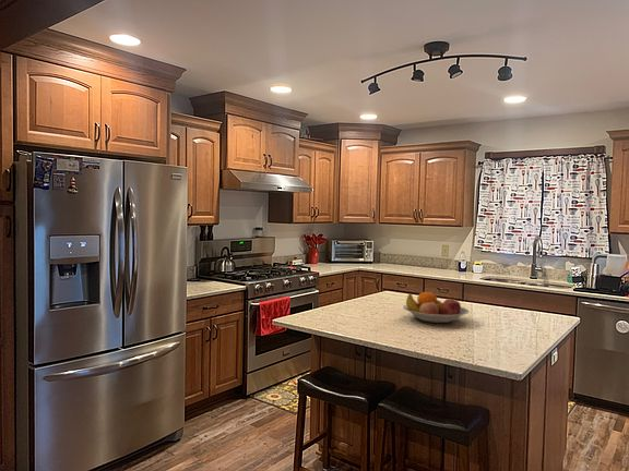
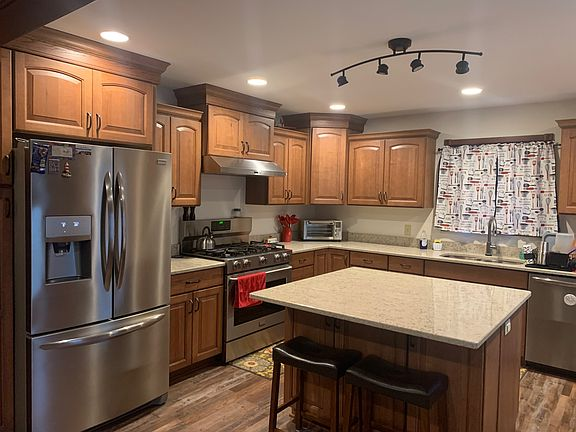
- fruit bowl [402,291,470,324]
